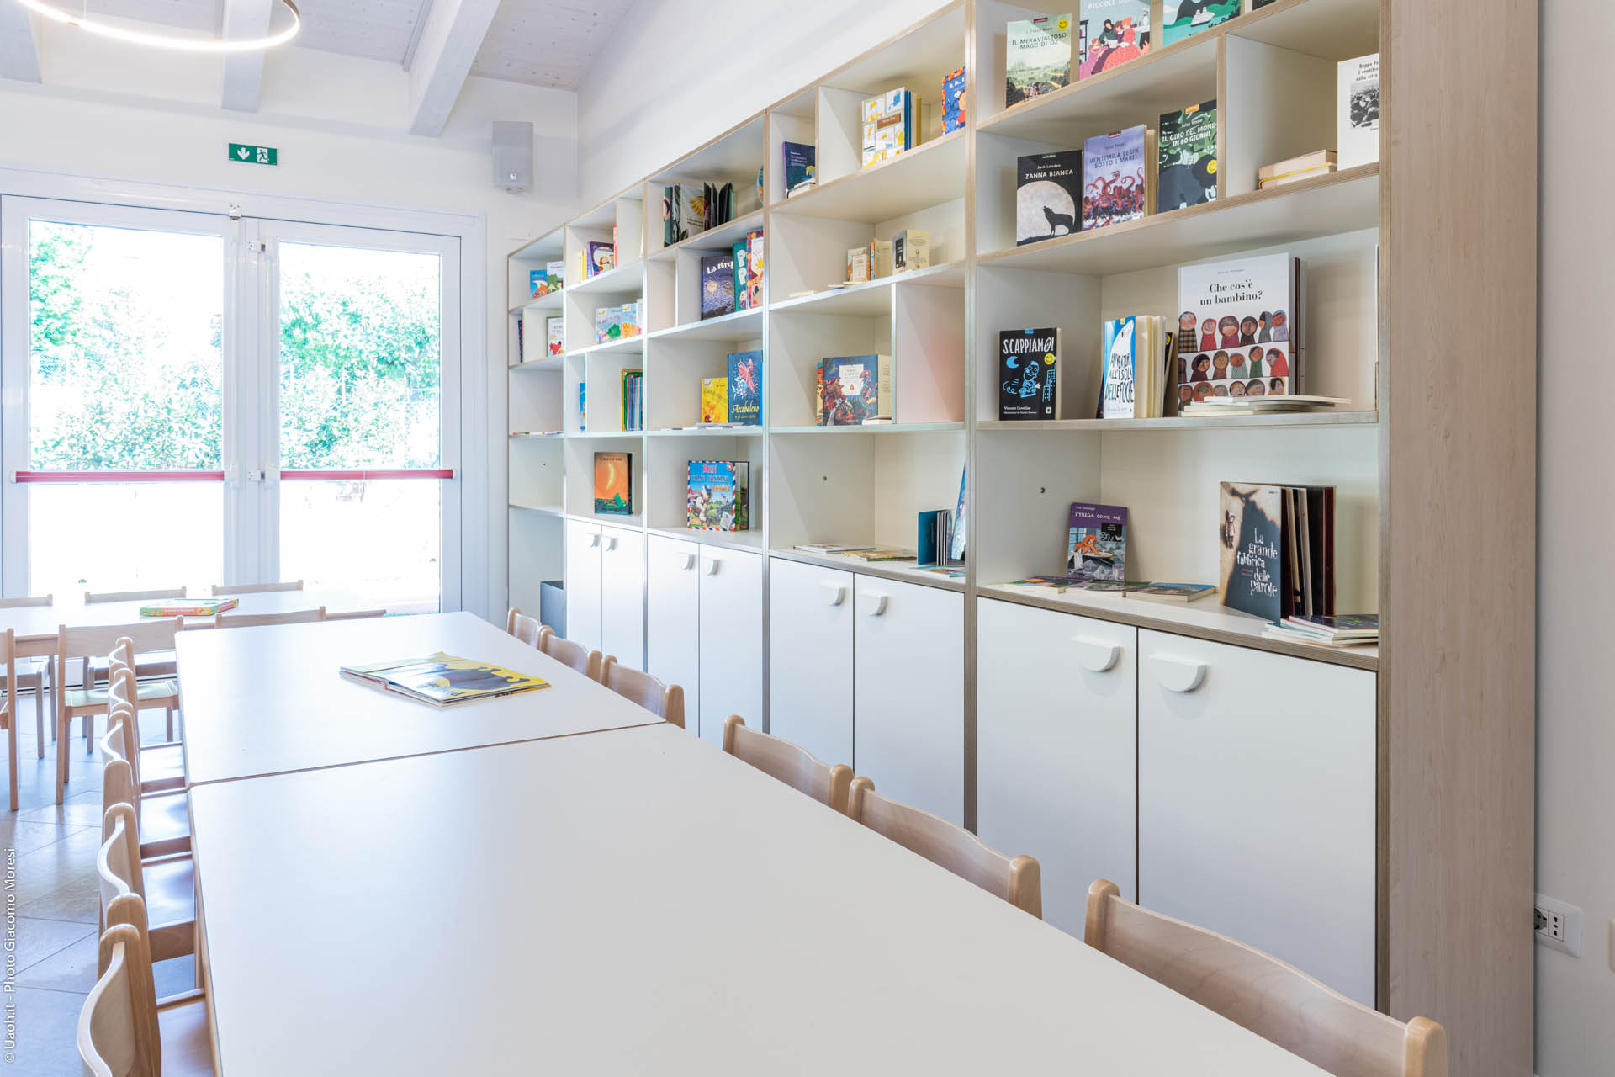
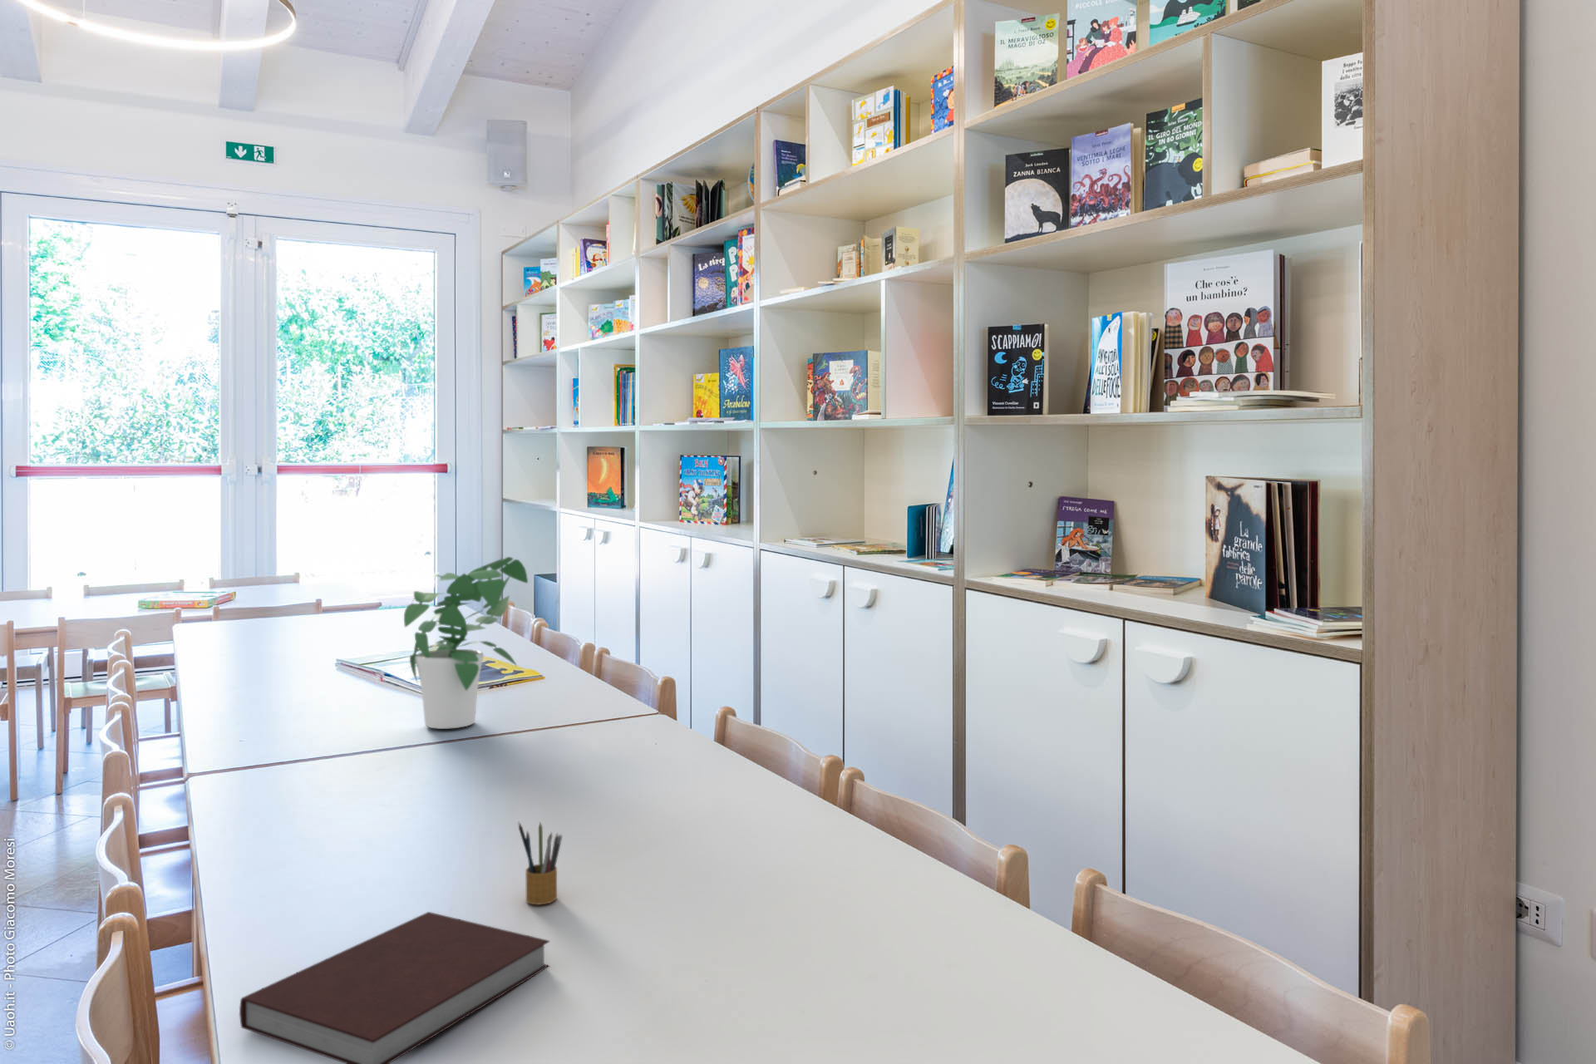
+ pencil box [518,822,564,905]
+ potted plant [403,556,528,730]
+ notebook [239,911,550,1064]
